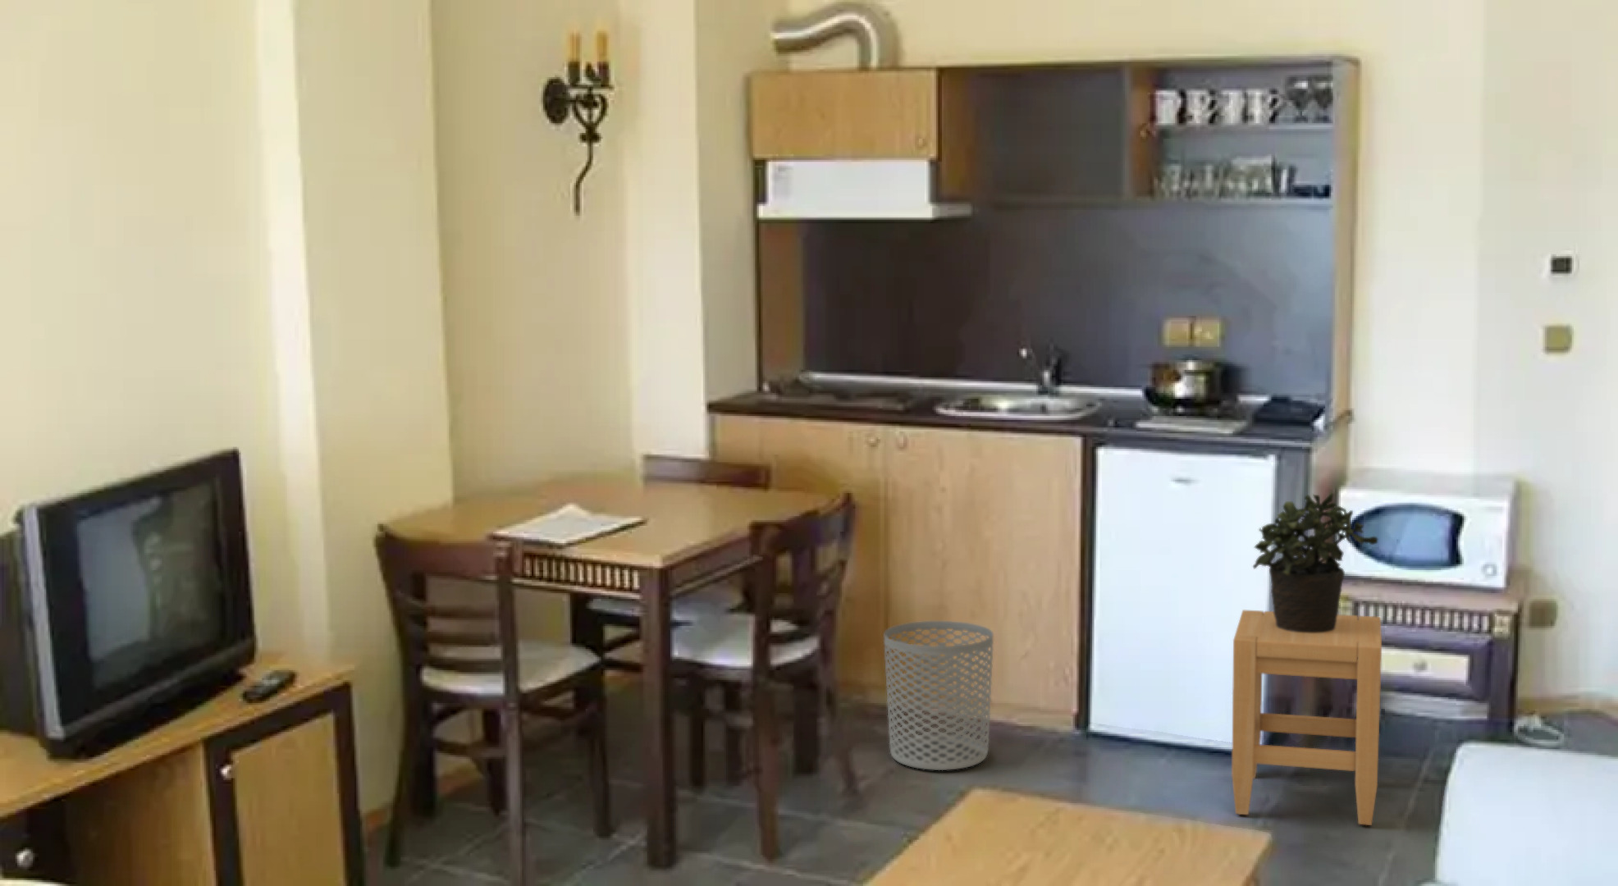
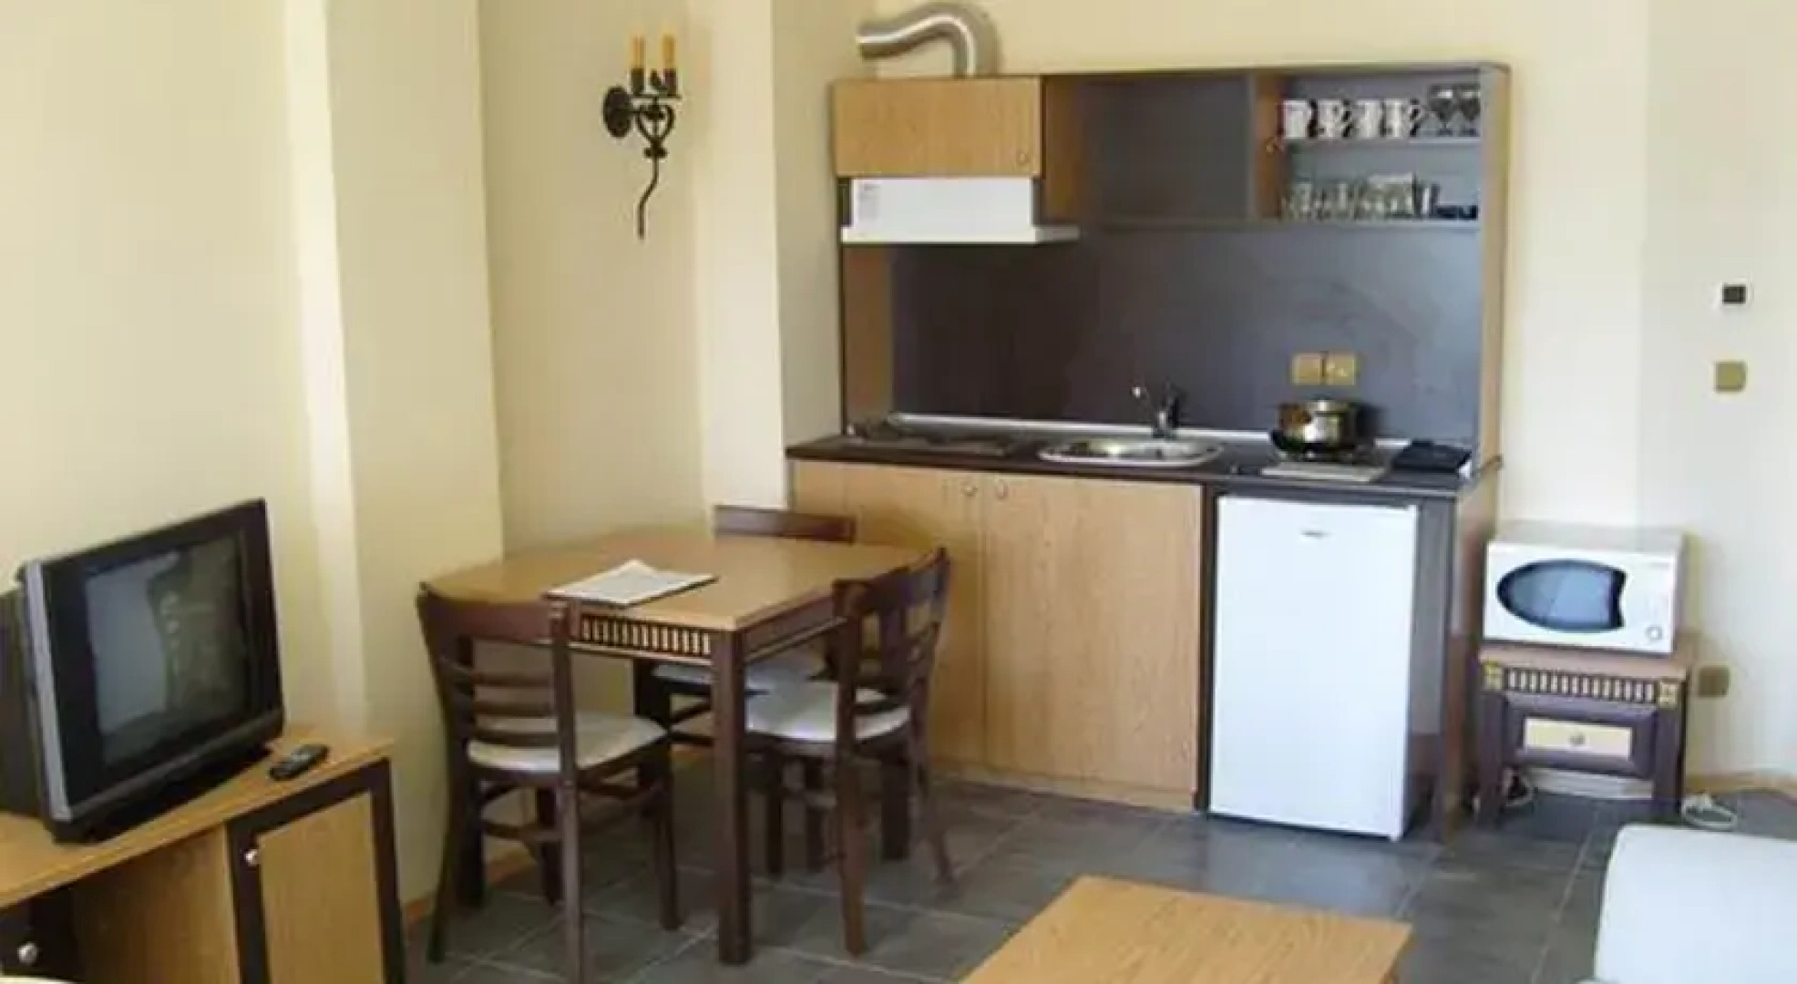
- potted plant [1253,490,1379,633]
- stool [1231,609,1382,826]
- waste bin [884,620,994,771]
